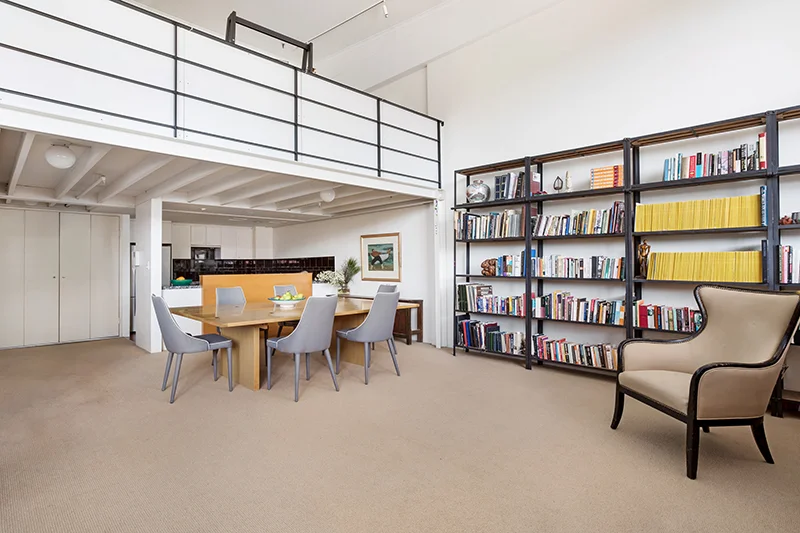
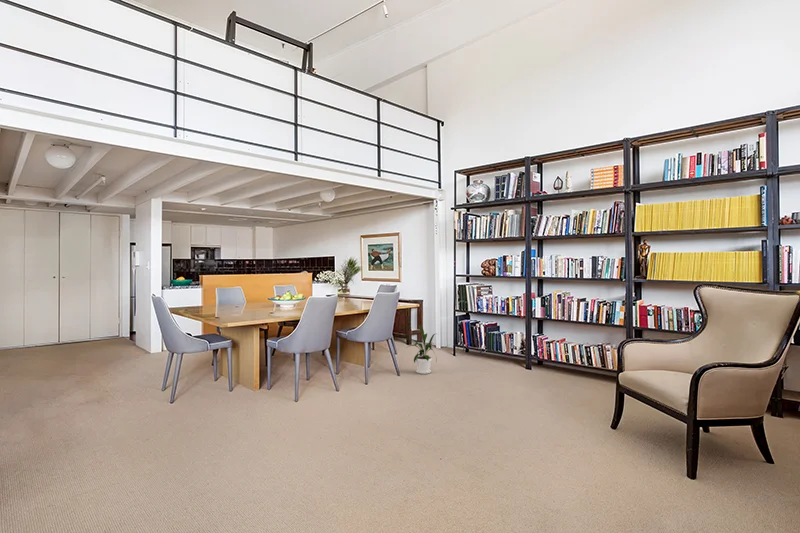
+ house plant [399,325,439,375]
